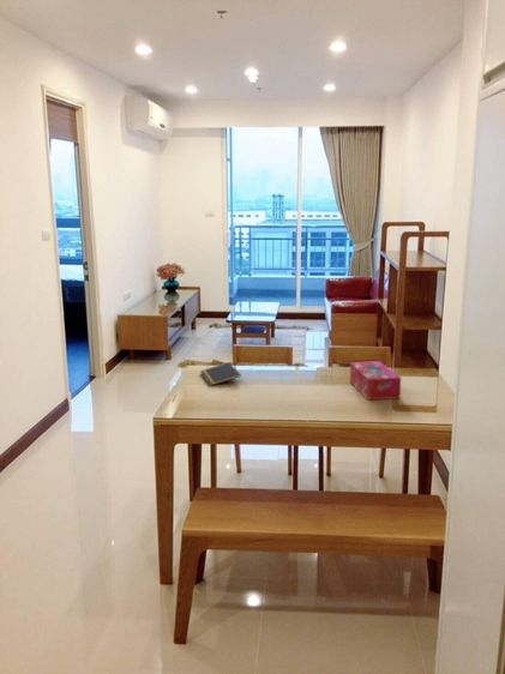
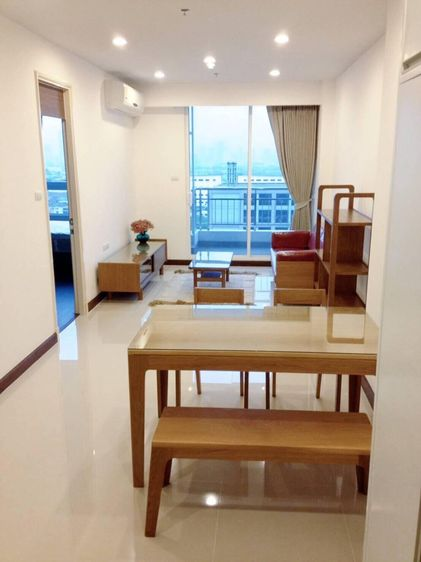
- tissue box [349,360,402,402]
- notepad [199,361,242,386]
